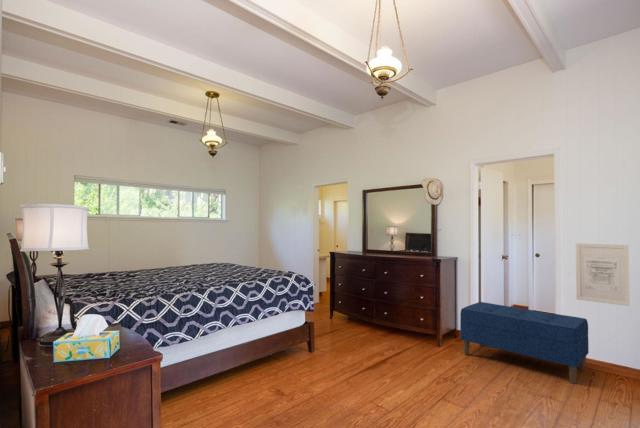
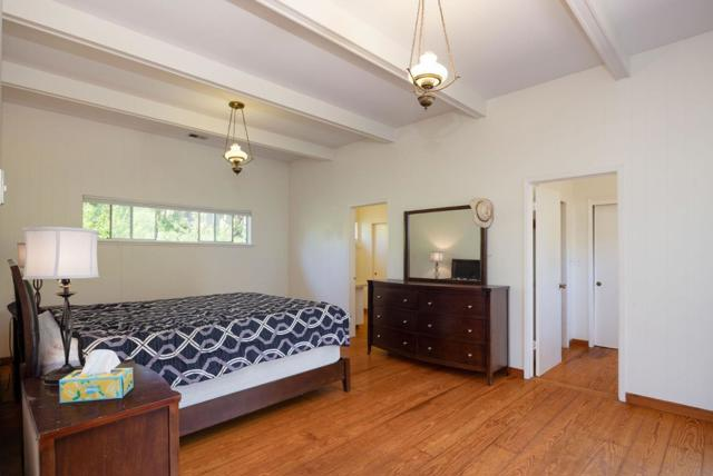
- wall art [575,242,630,307]
- bench [459,301,590,385]
